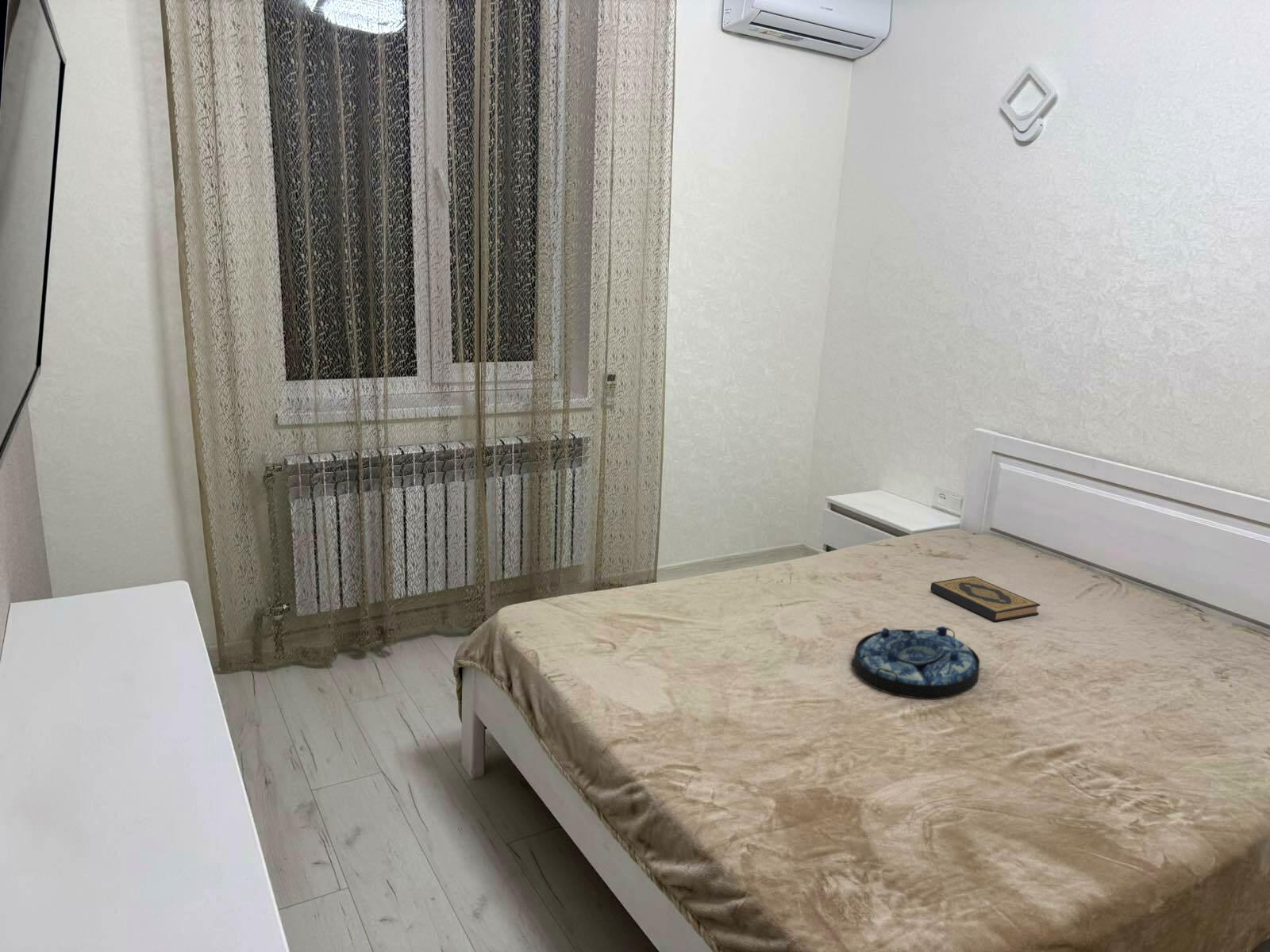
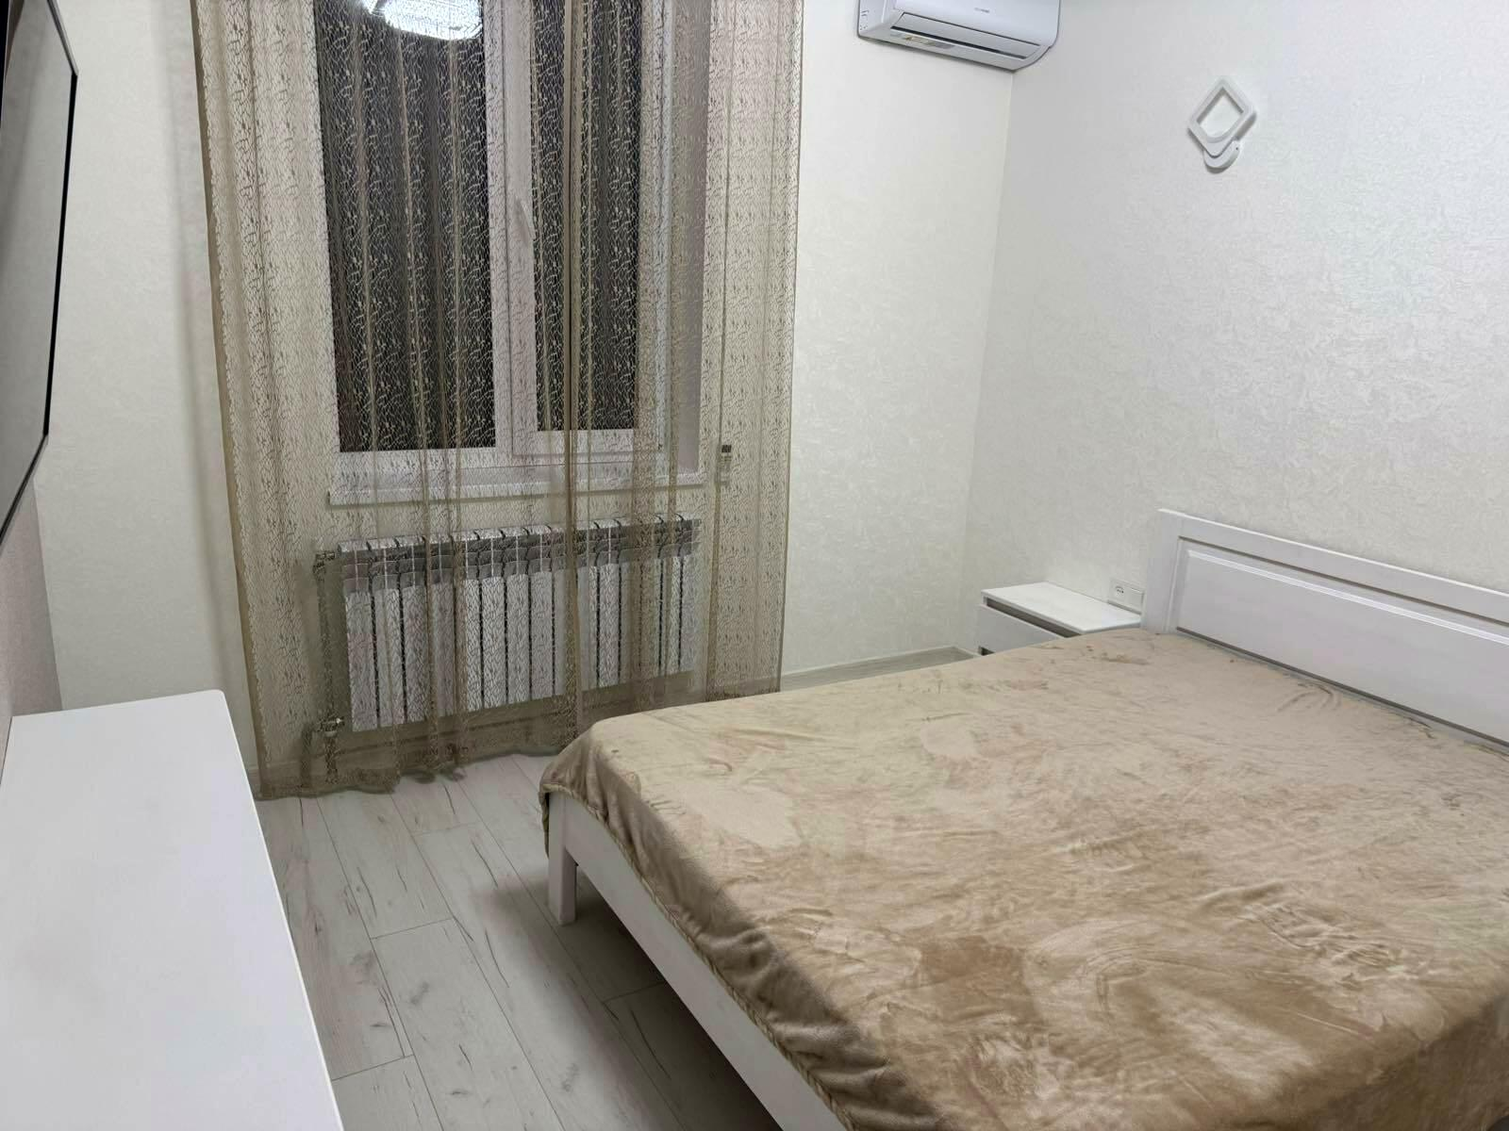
- hardback book [929,575,1041,622]
- serving tray [851,625,980,701]
